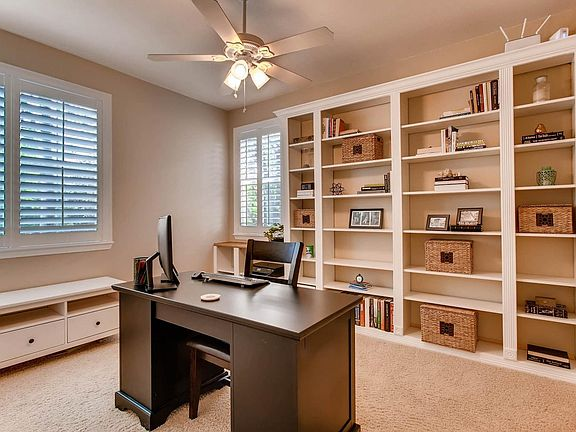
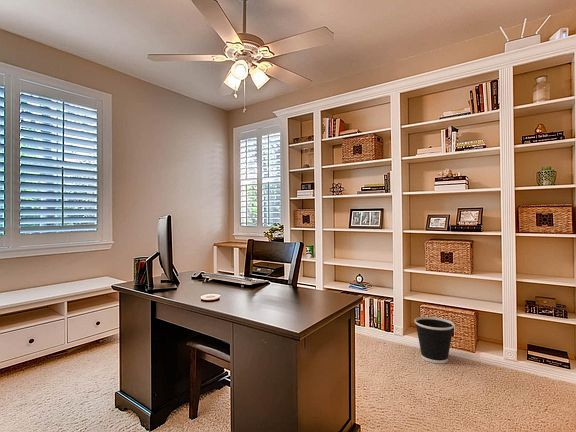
+ wastebasket [414,316,455,364]
